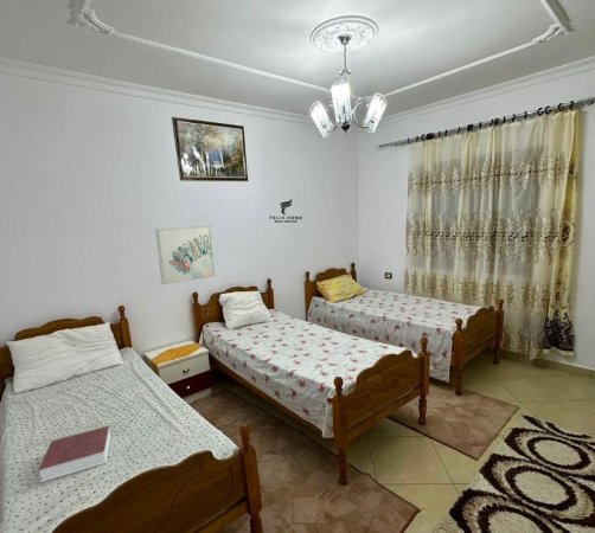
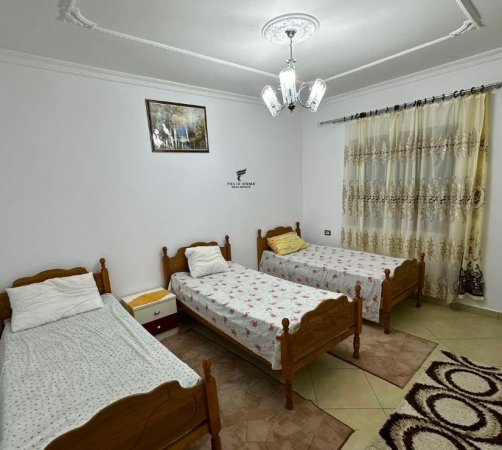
- book [38,424,113,483]
- wall art [154,225,216,285]
